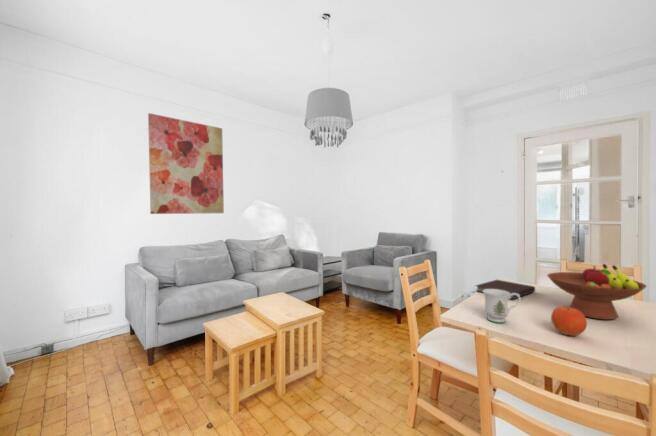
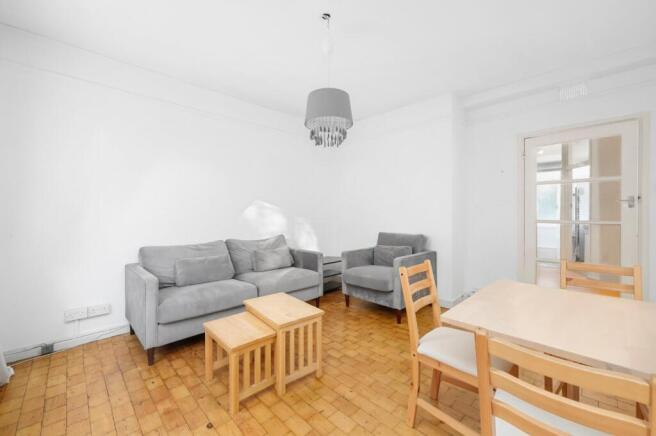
- fruit [550,306,588,337]
- fruit bowl [546,263,648,321]
- mug [482,289,522,324]
- wall art [147,112,225,215]
- notebook [474,279,536,300]
